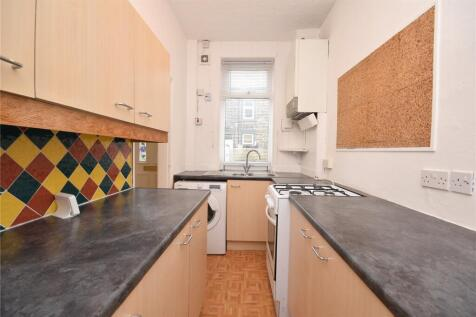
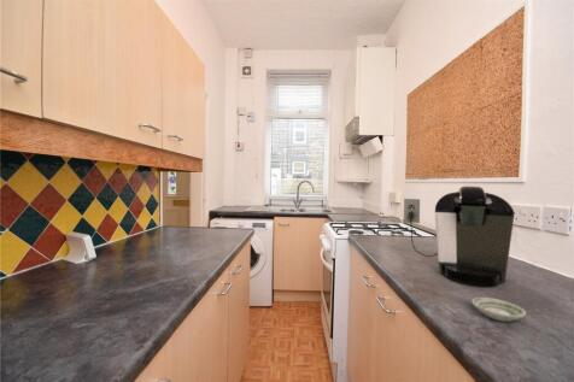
+ saucer [470,296,527,323]
+ coffee maker [403,186,515,287]
